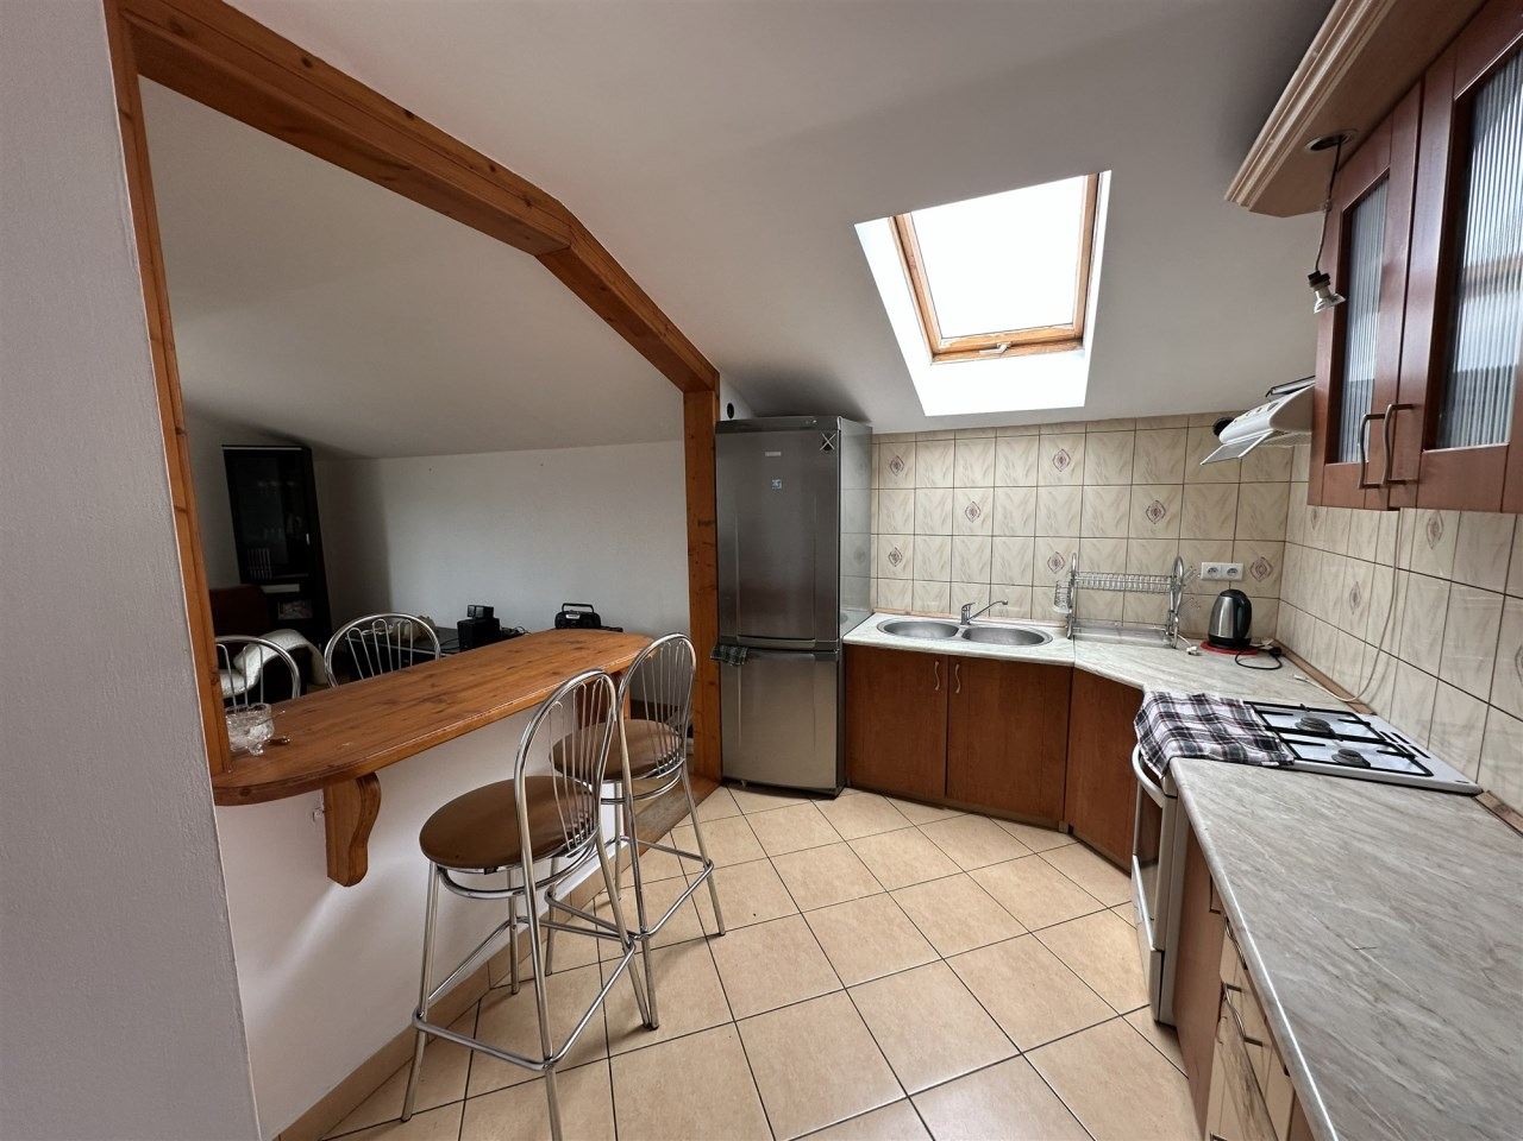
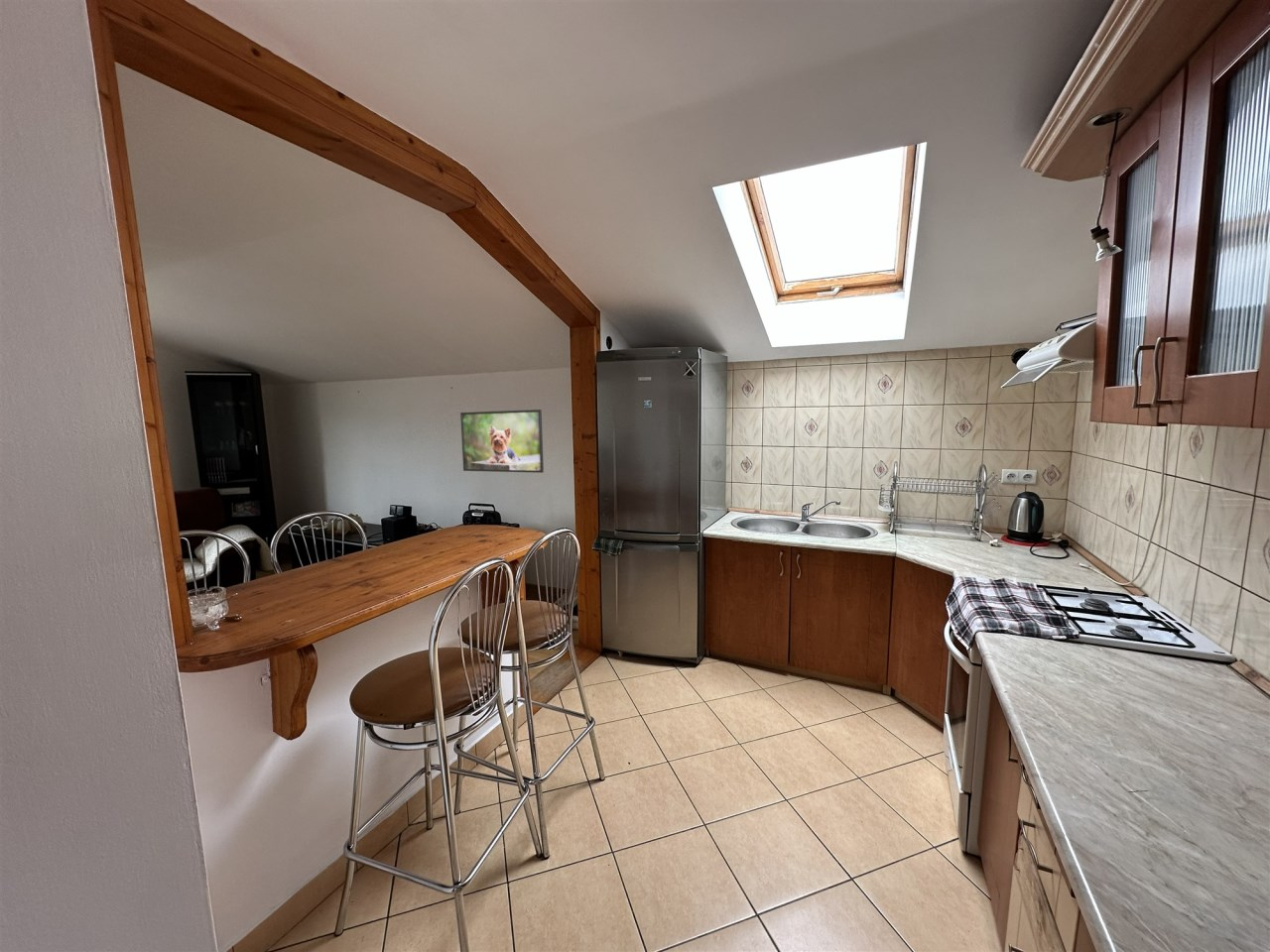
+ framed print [459,409,545,474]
